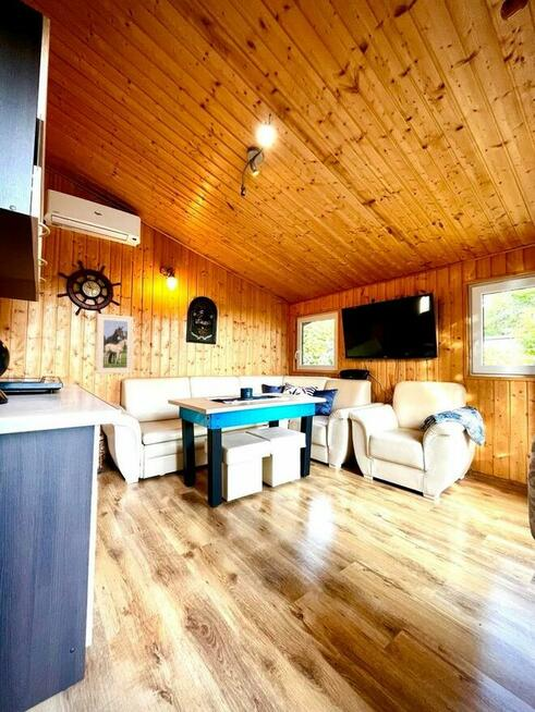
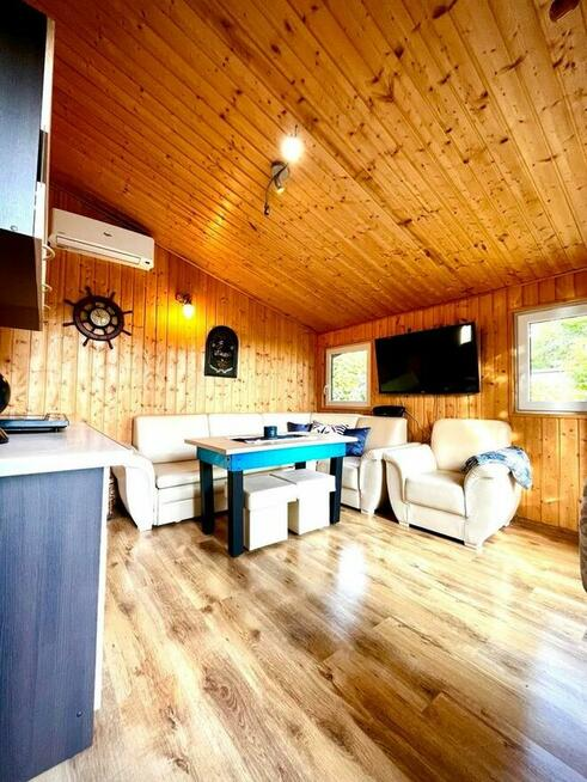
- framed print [96,312,134,375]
